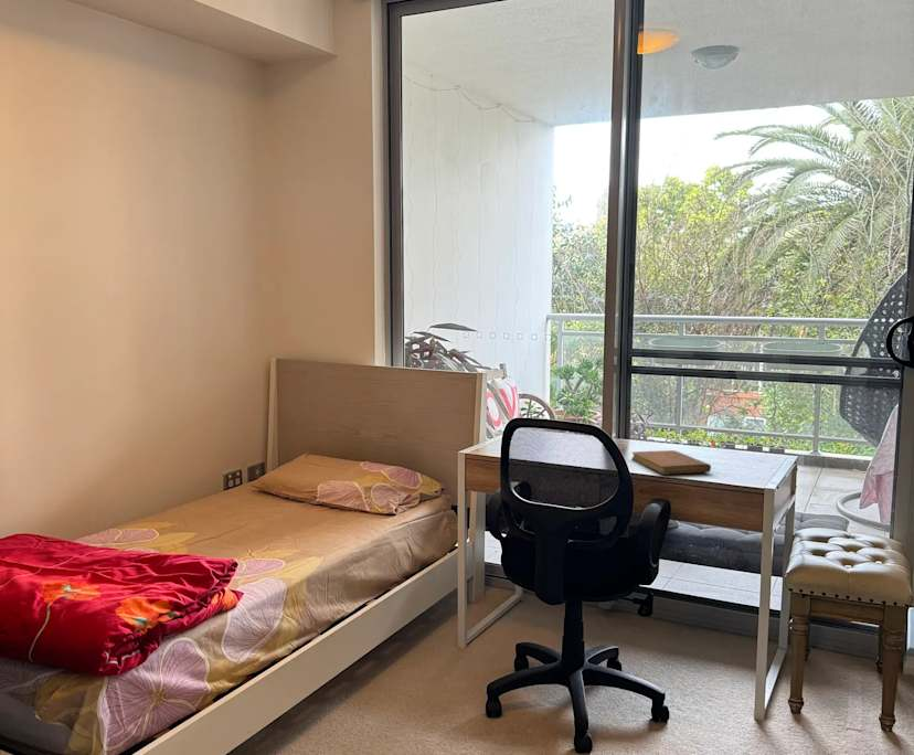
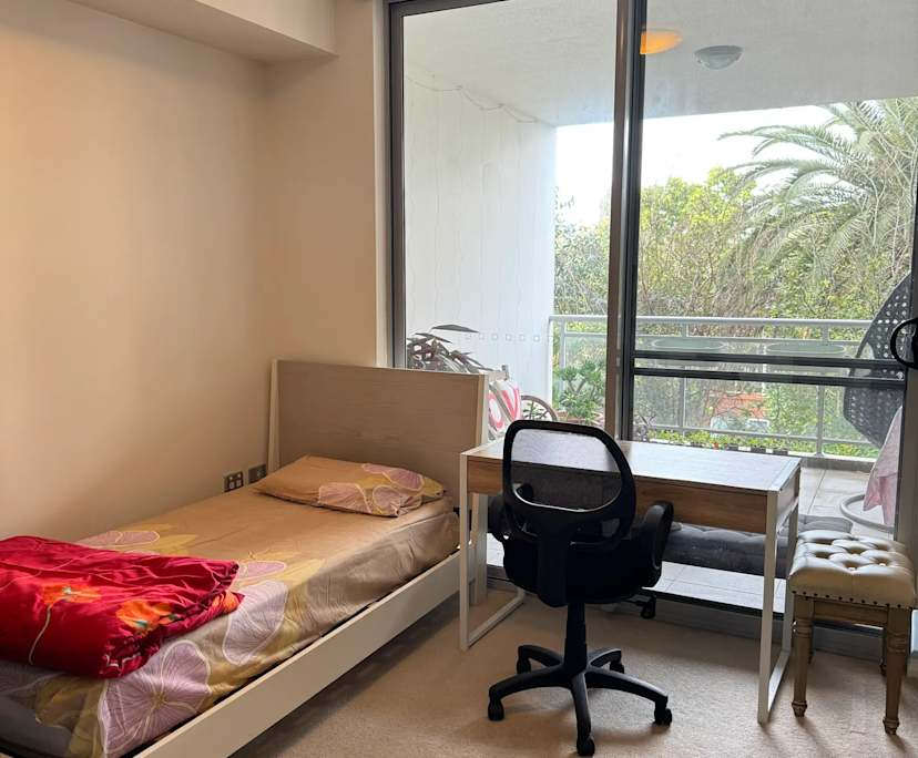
- notebook [630,449,712,476]
